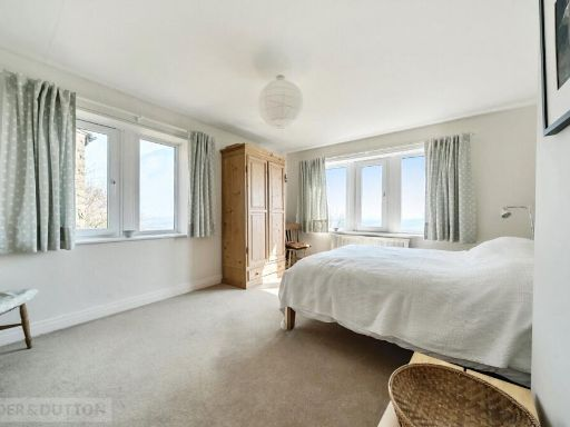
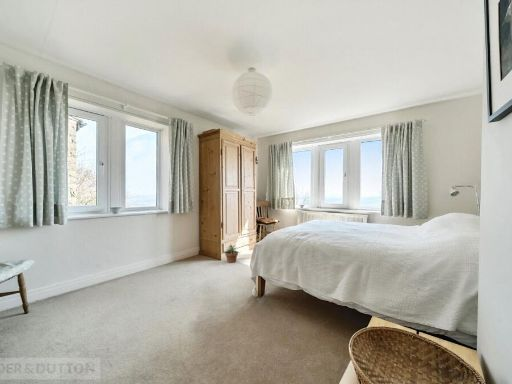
+ potted plant [222,244,240,264]
